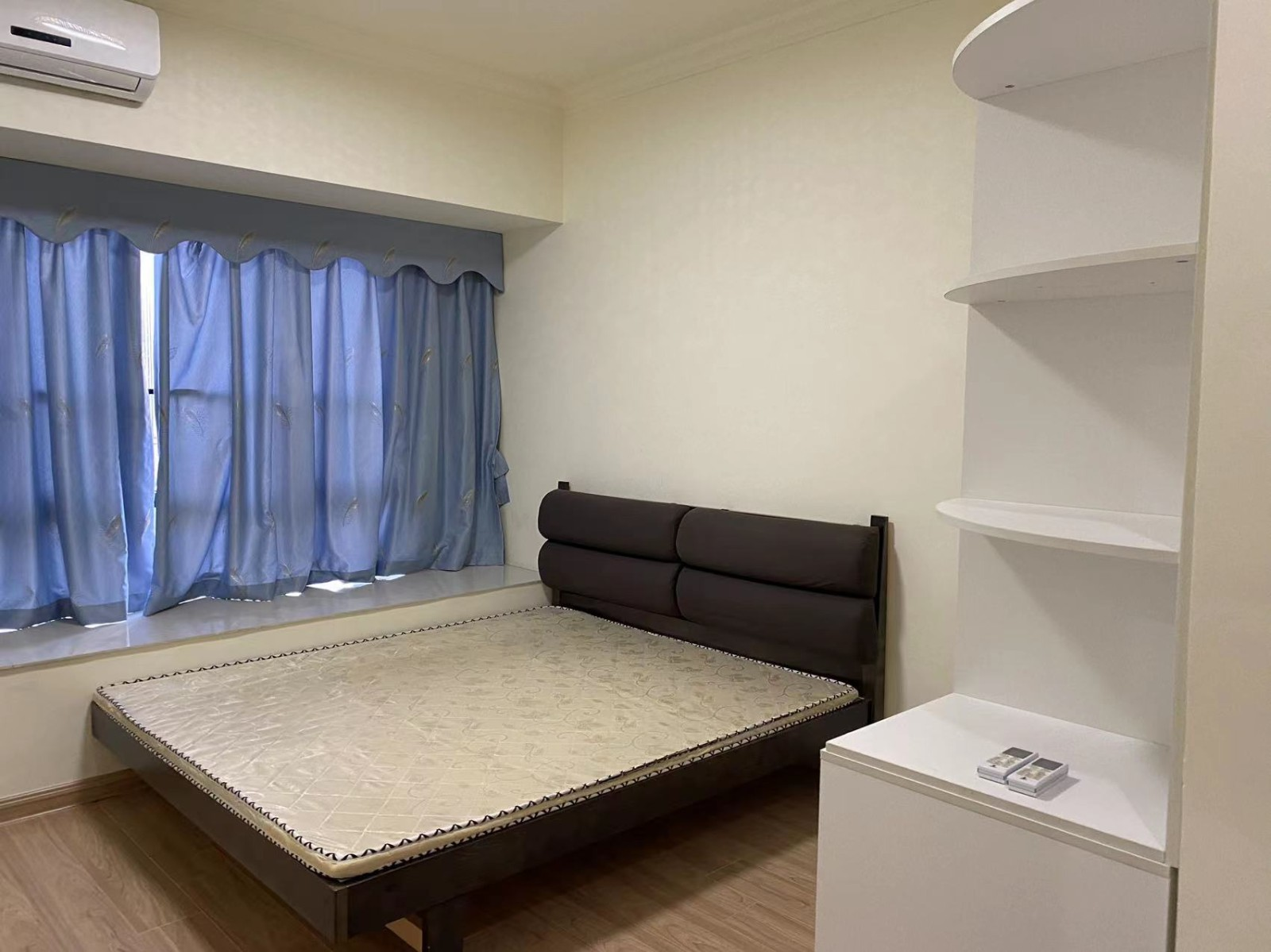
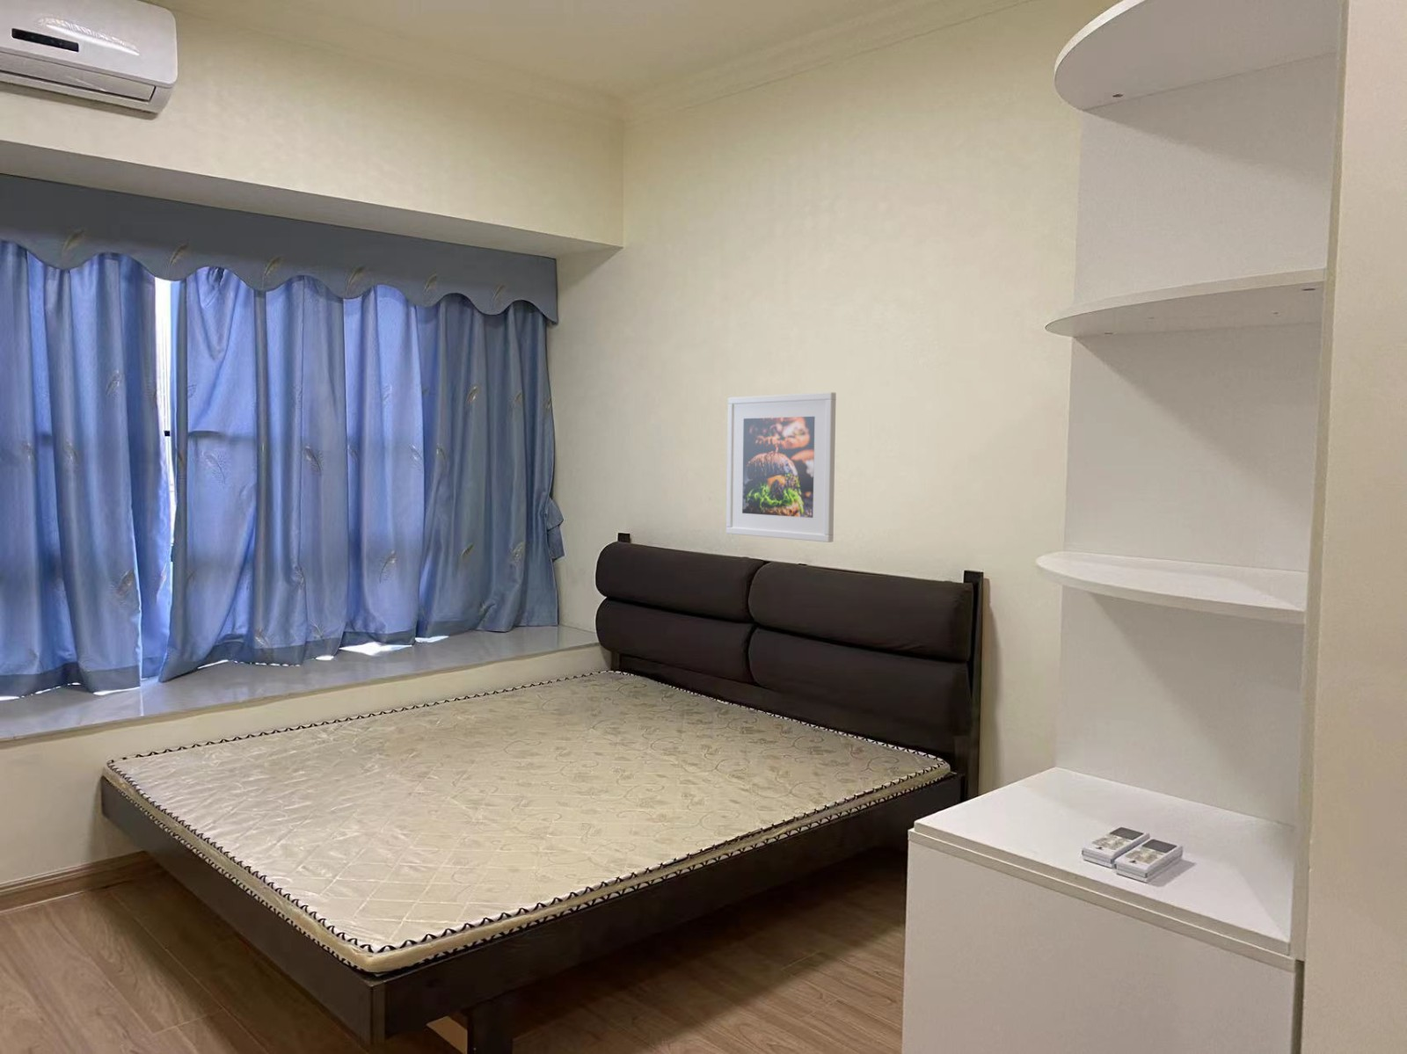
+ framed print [725,391,837,544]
